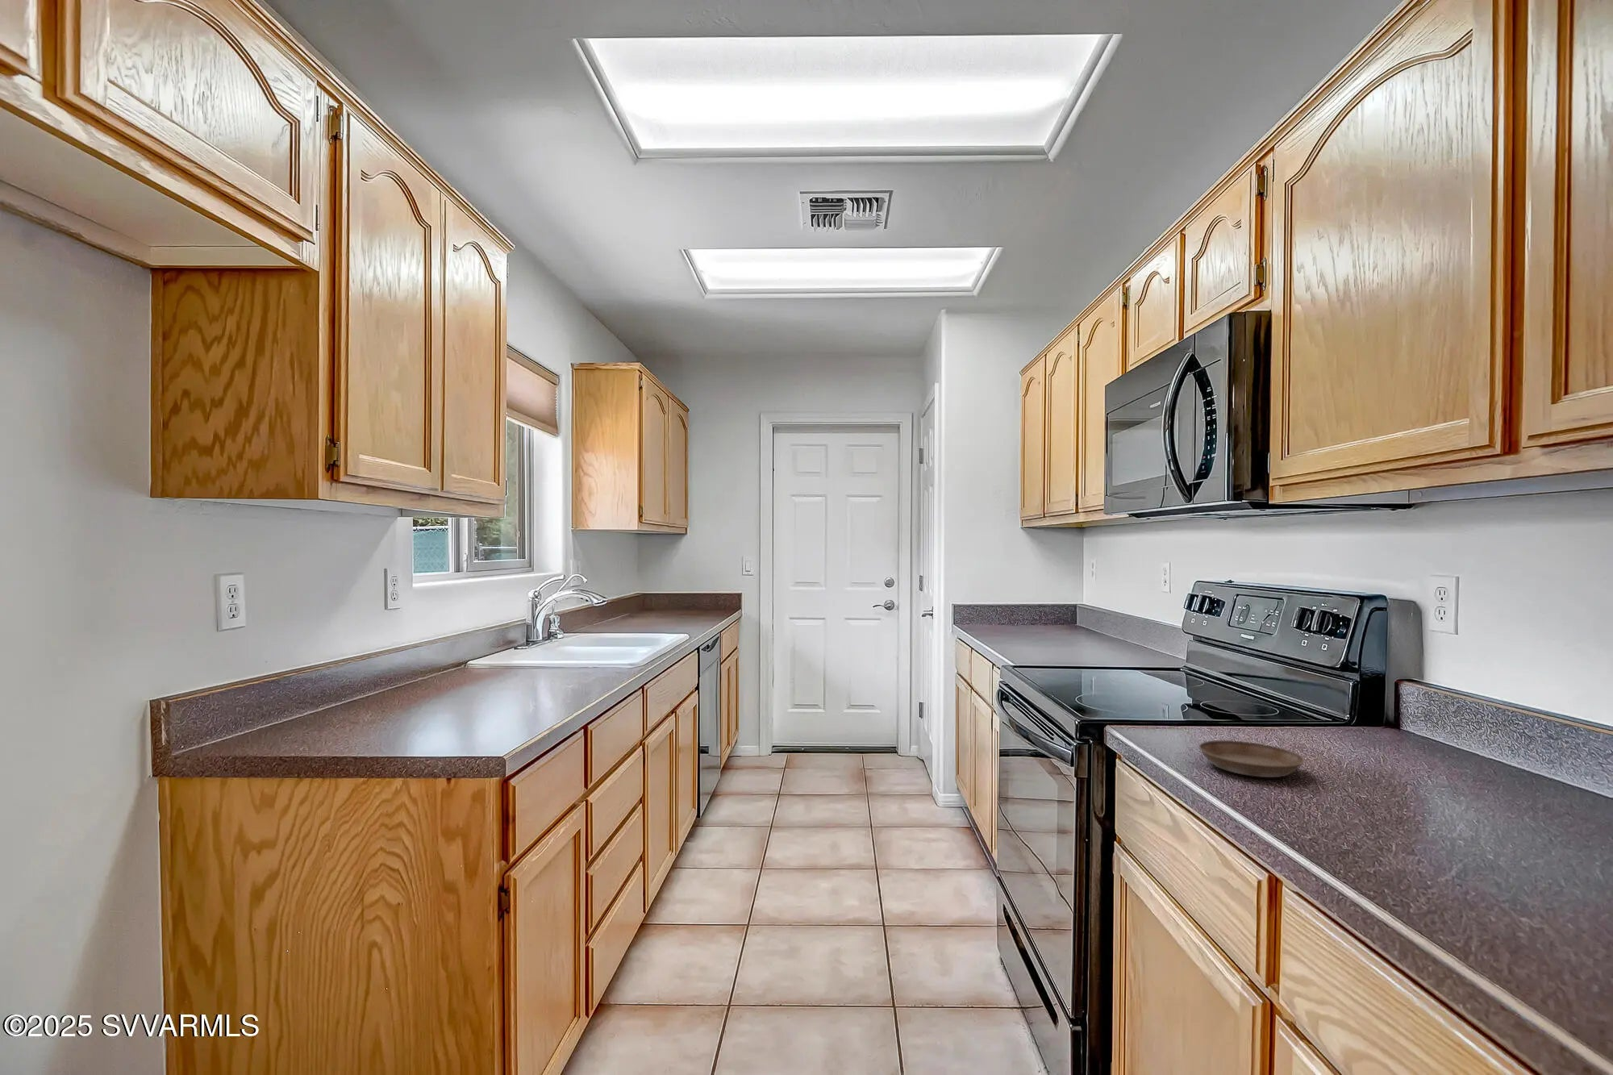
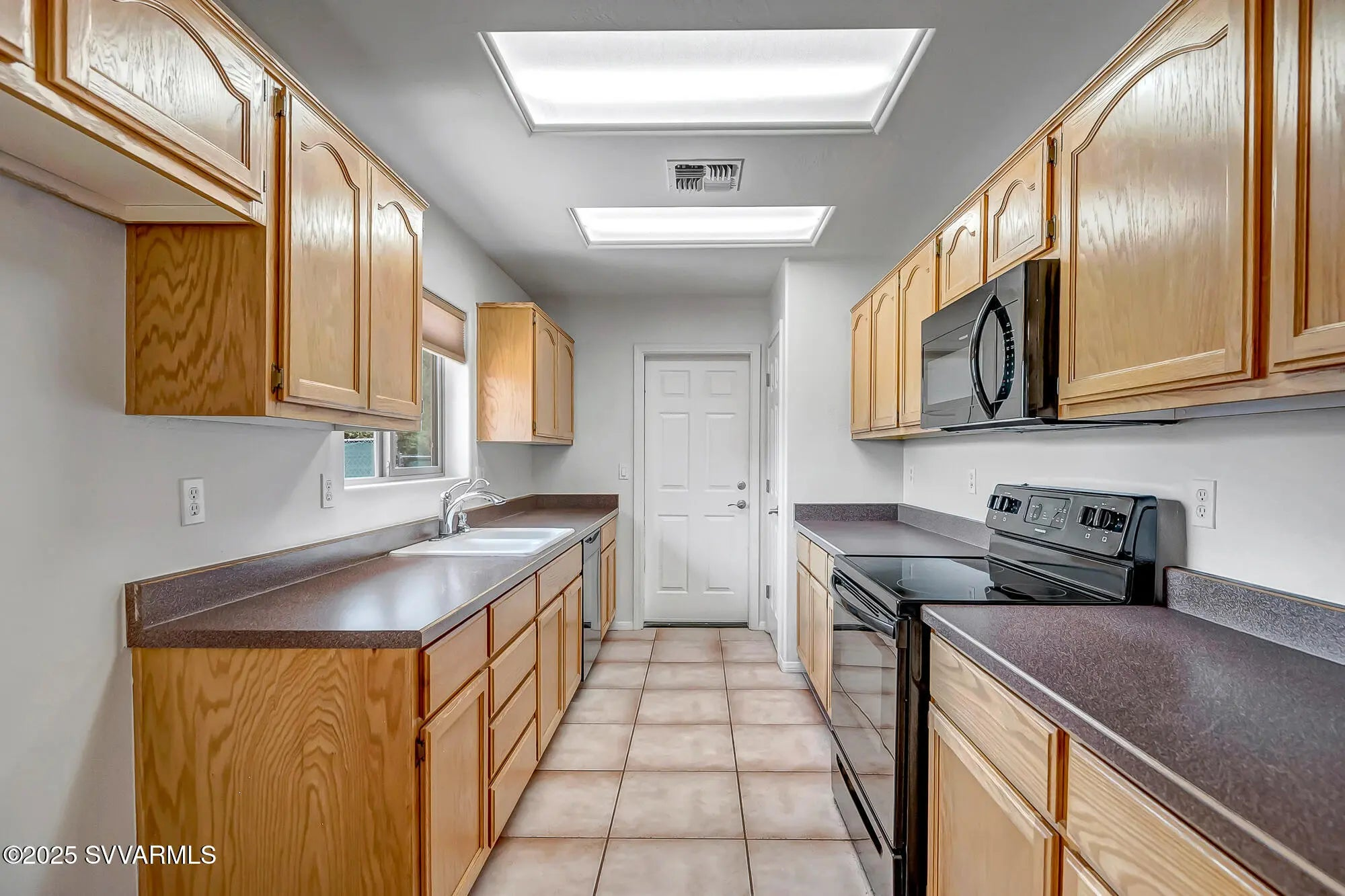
- saucer [1198,739,1305,779]
